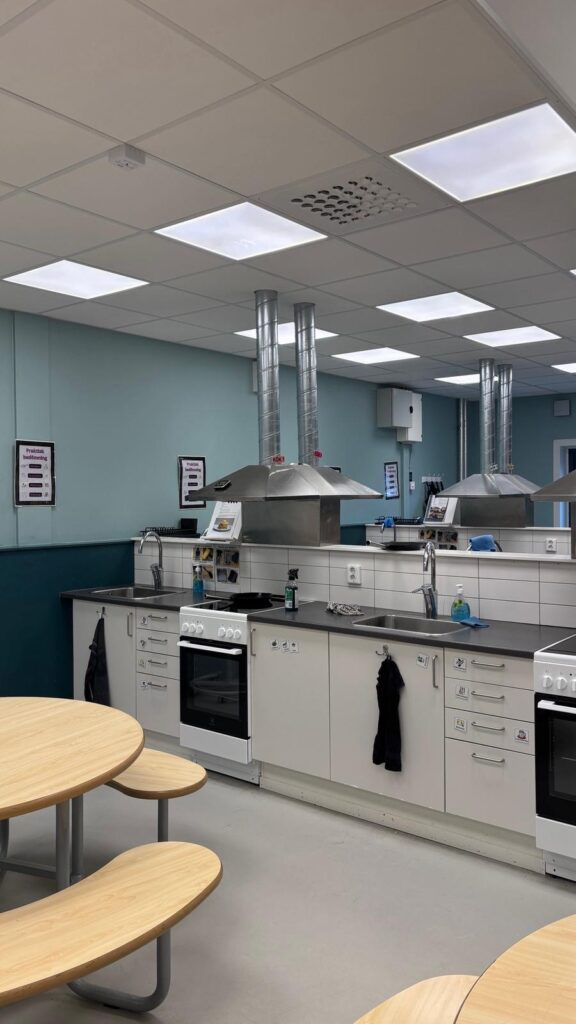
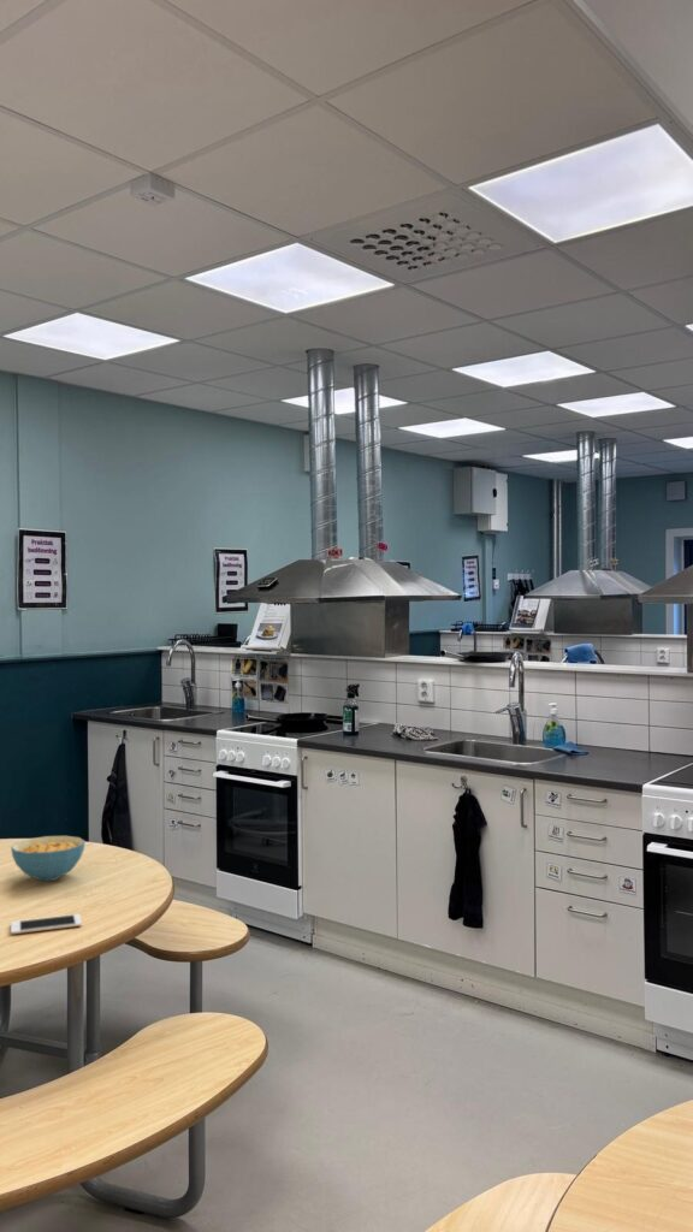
+ cell phone [10,913,83,935]
+ cereal bowl [10,835,87,882]
